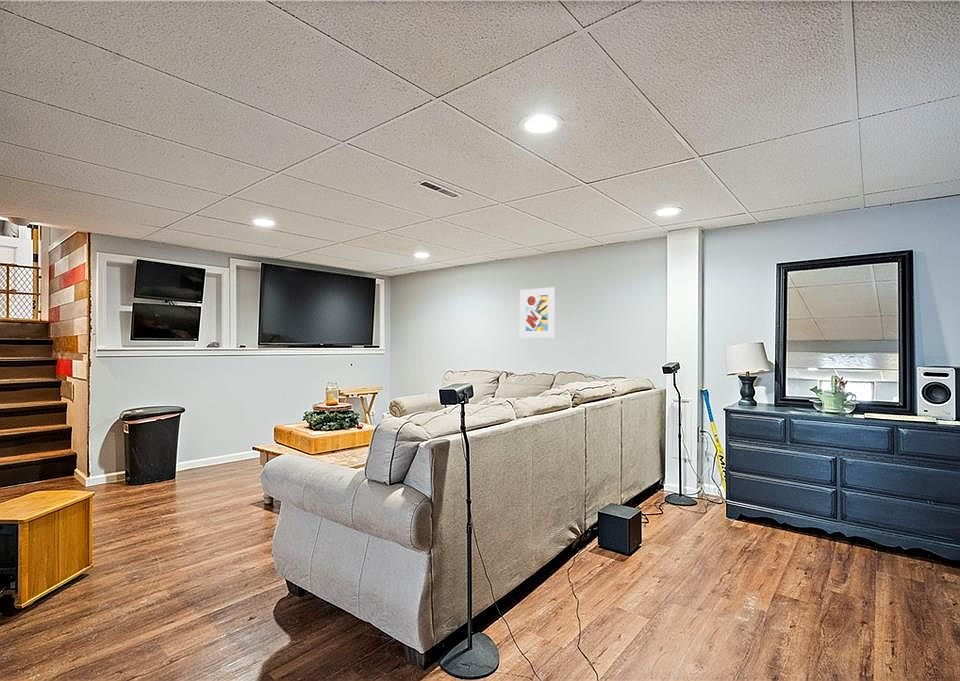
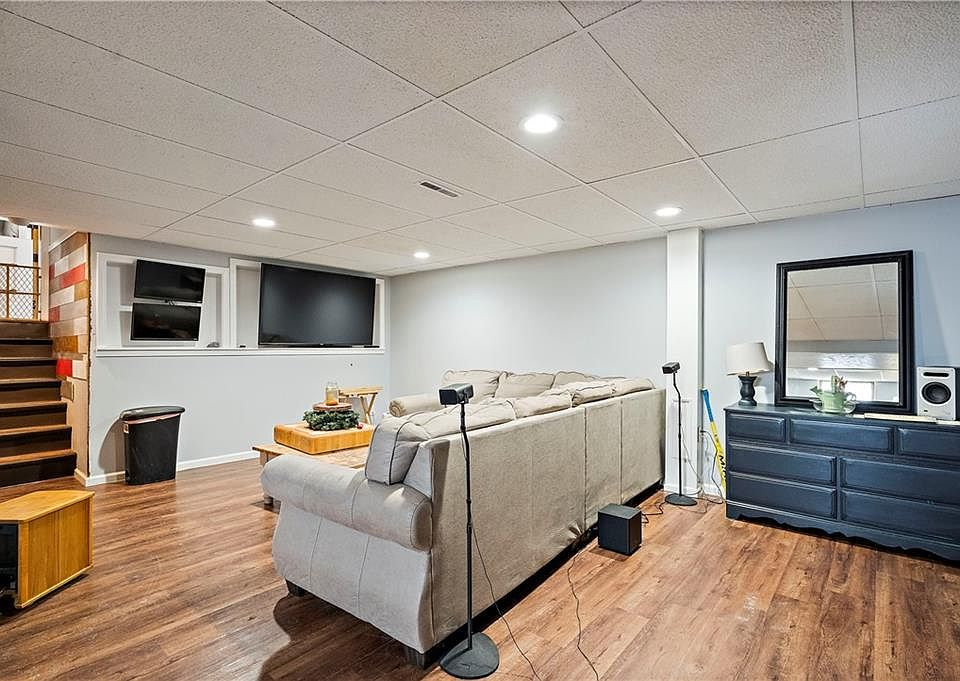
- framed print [519,286,556,339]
